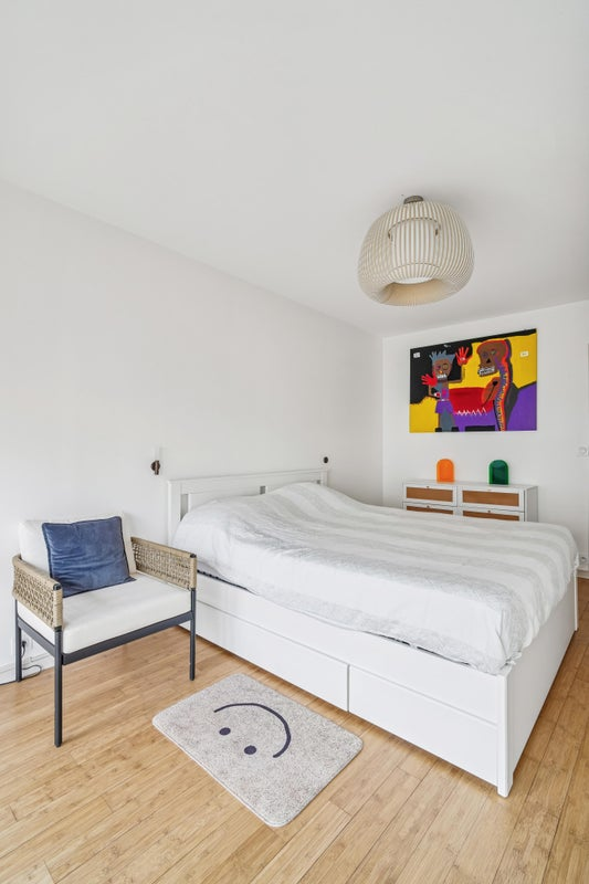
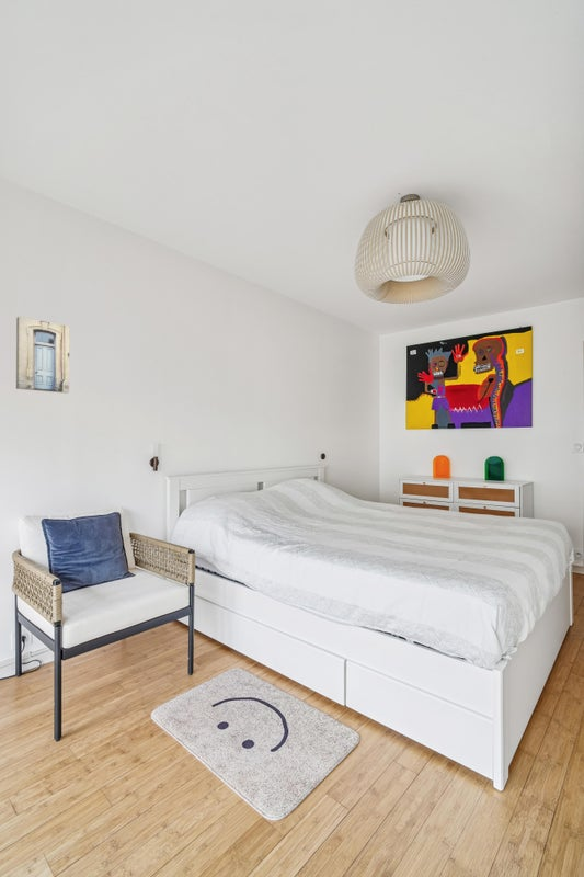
+ wall art [15,316,70,394]
